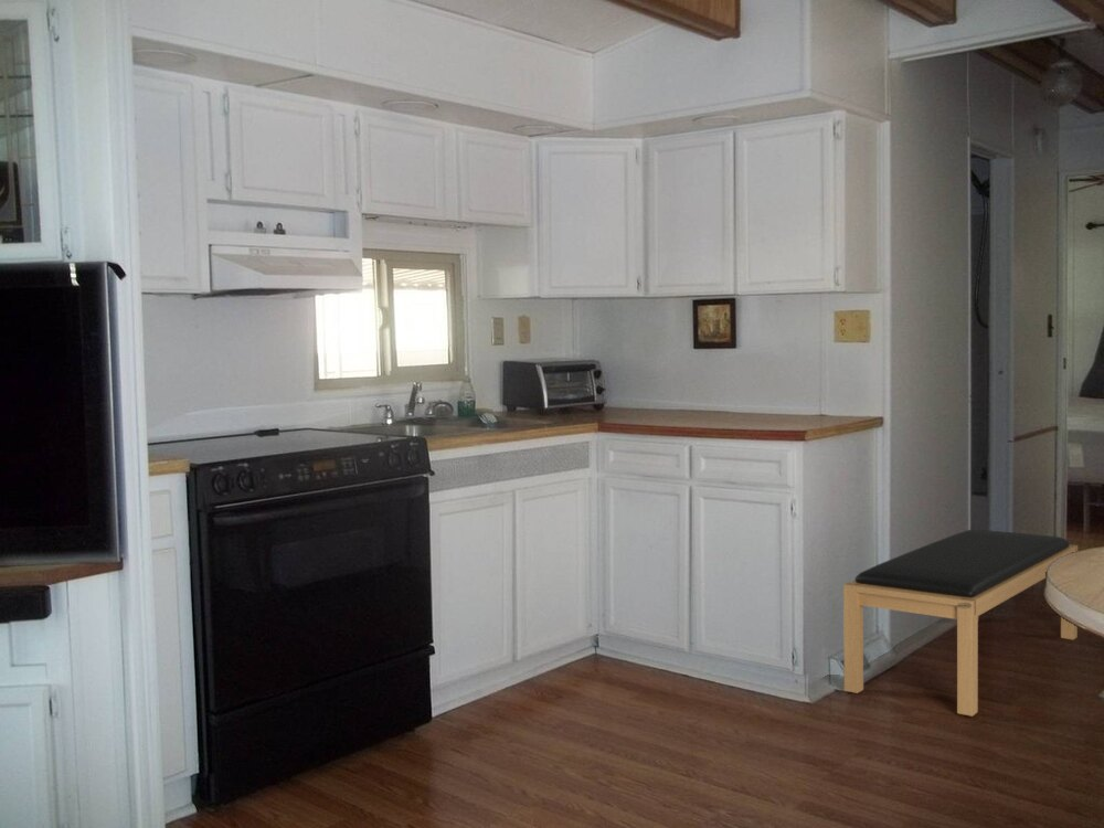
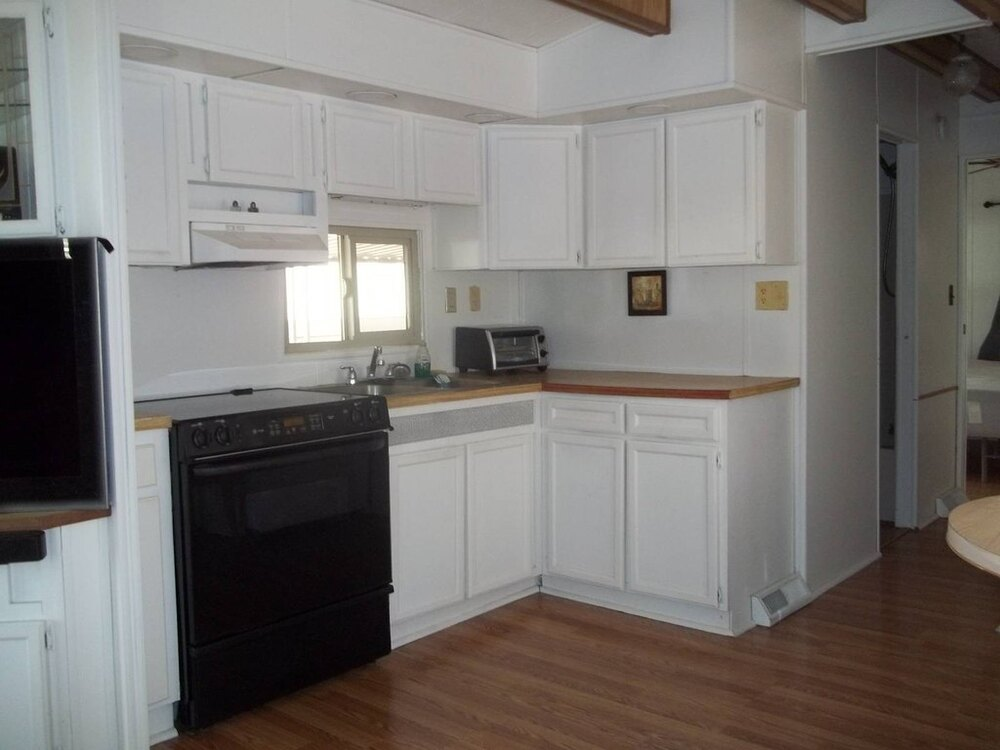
- bench [842,529,1079,718]
